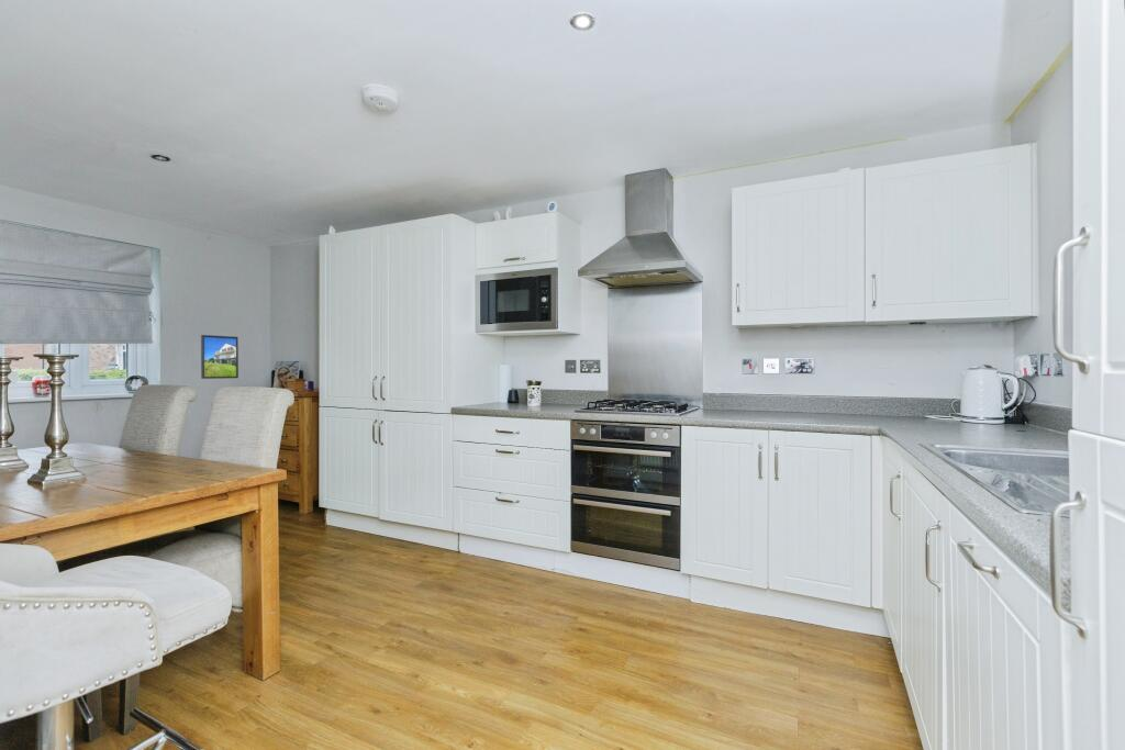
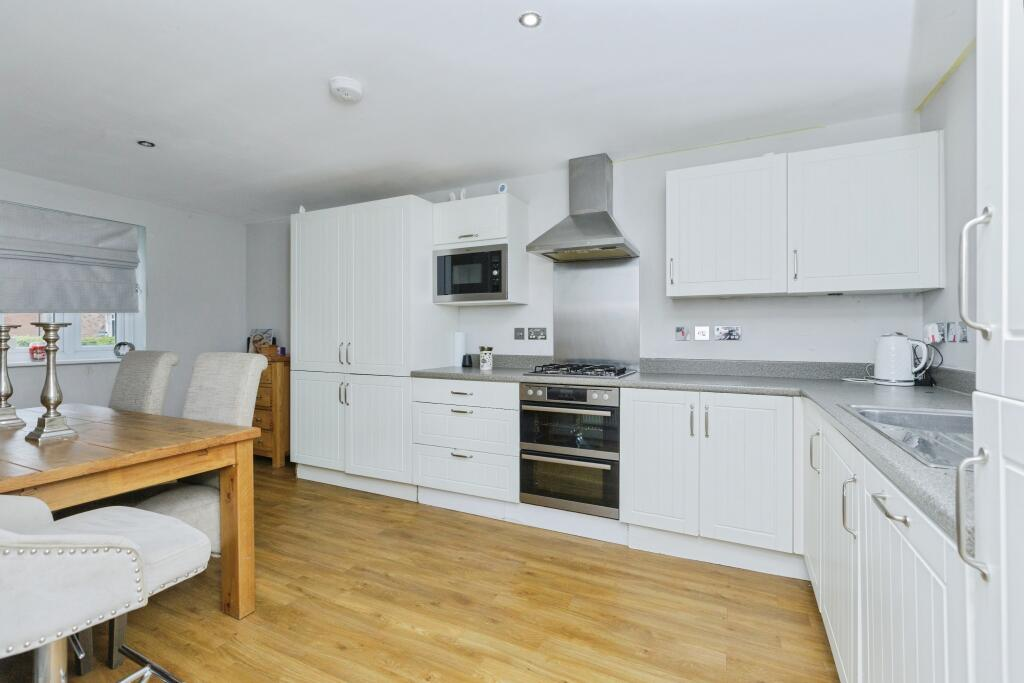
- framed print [200,334,240,380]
